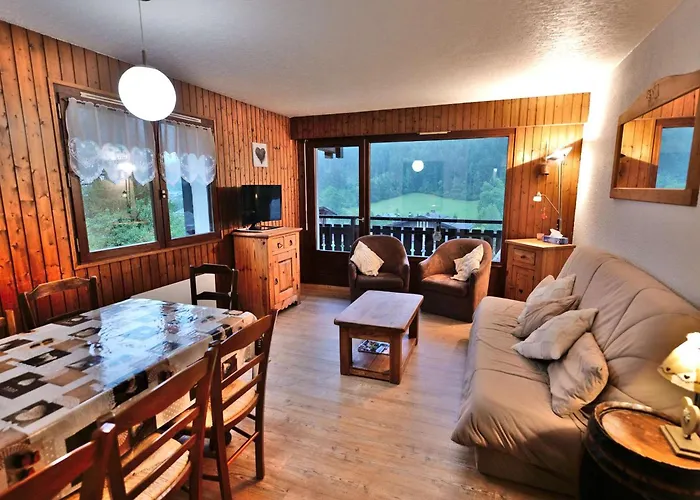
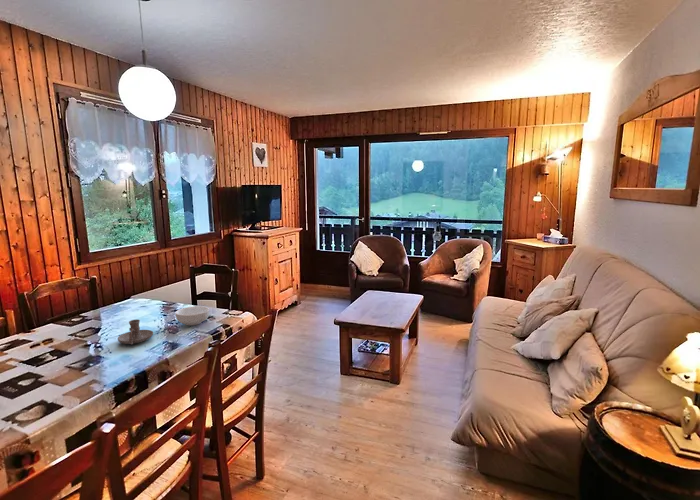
+ cereal bowl [175,305,210,326]
+ candle holder [117,319,154,345]
